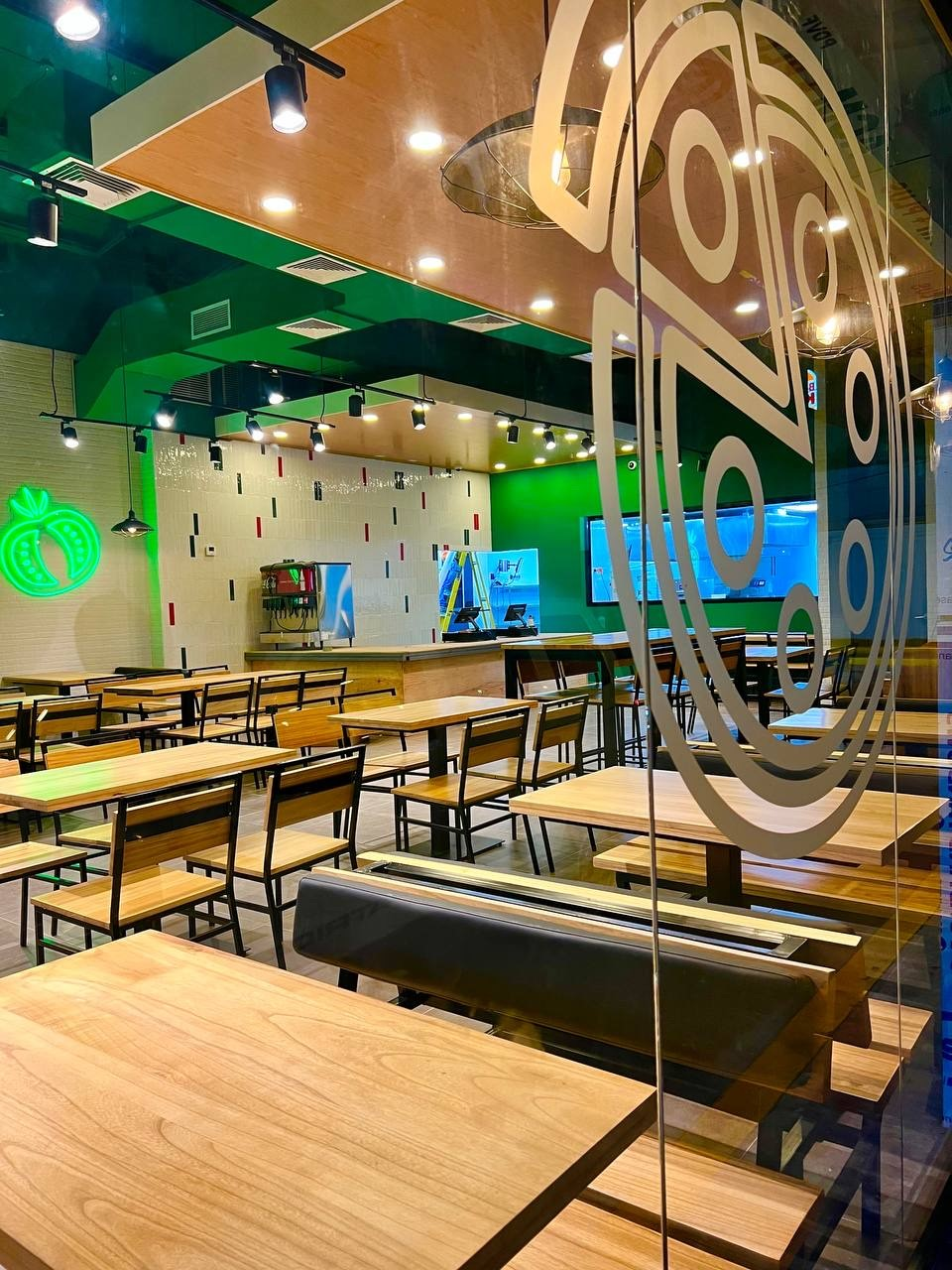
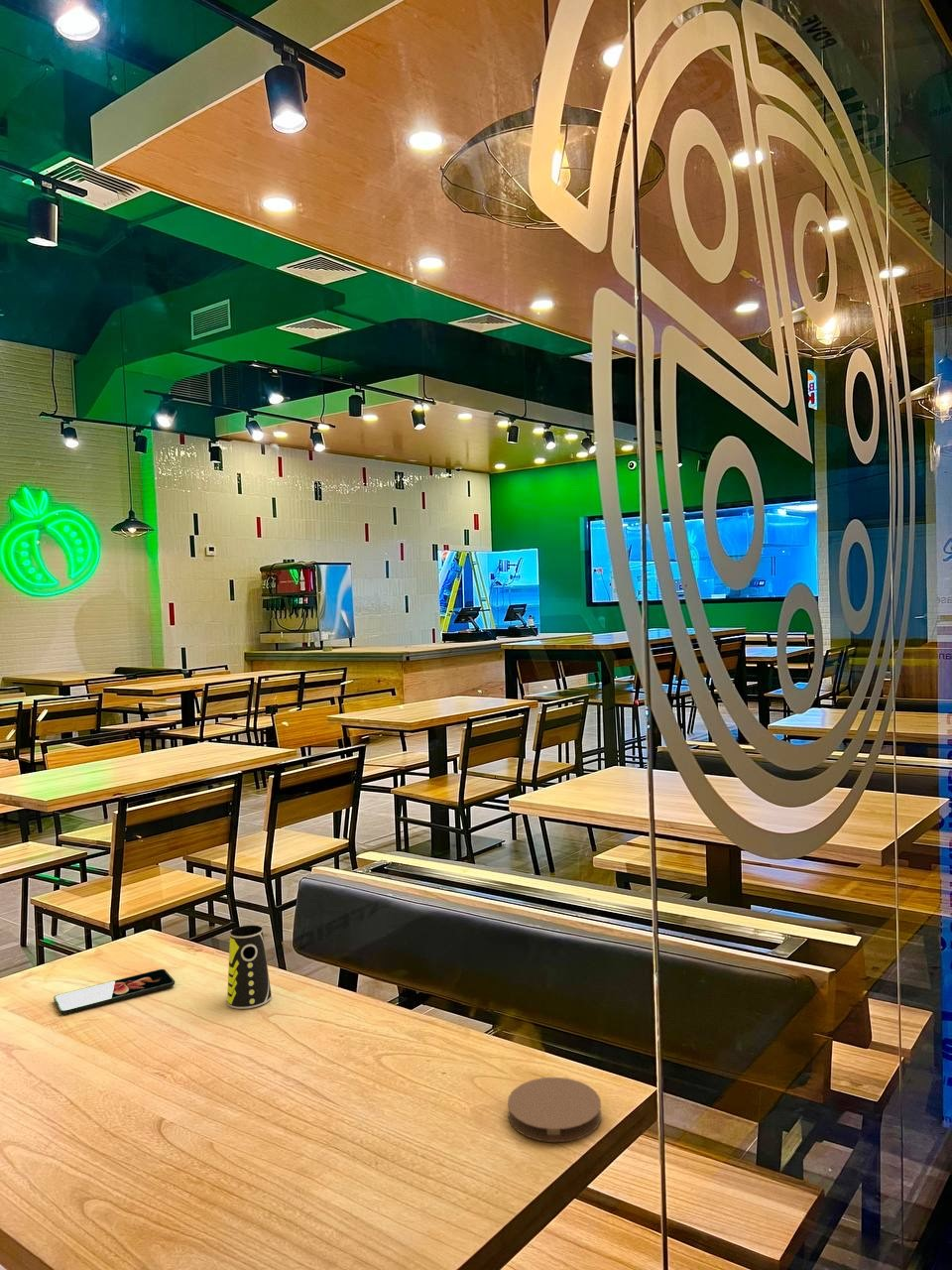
+ cup [226,925,273,1010]
+ coaster [507,1077,602,1143]
+ smartphone [53,968,176,1015]
